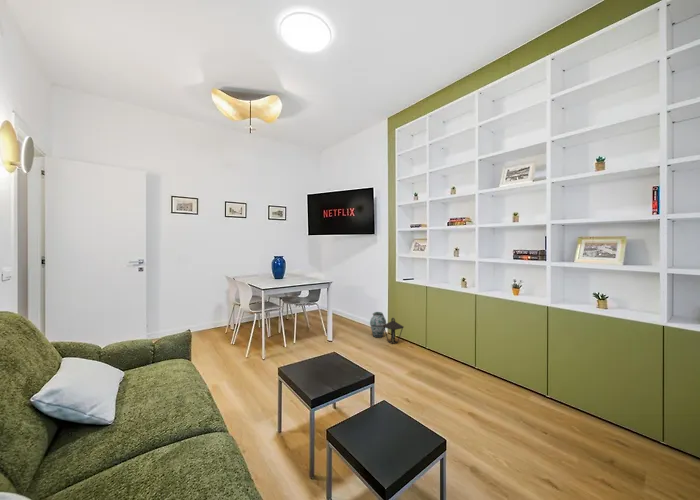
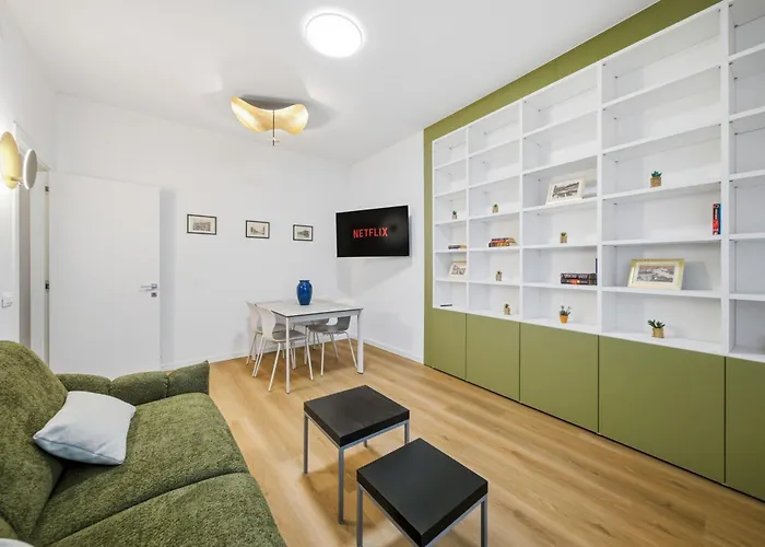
- lantern [383,317,405,345]
- vase [369,311,387,338]
